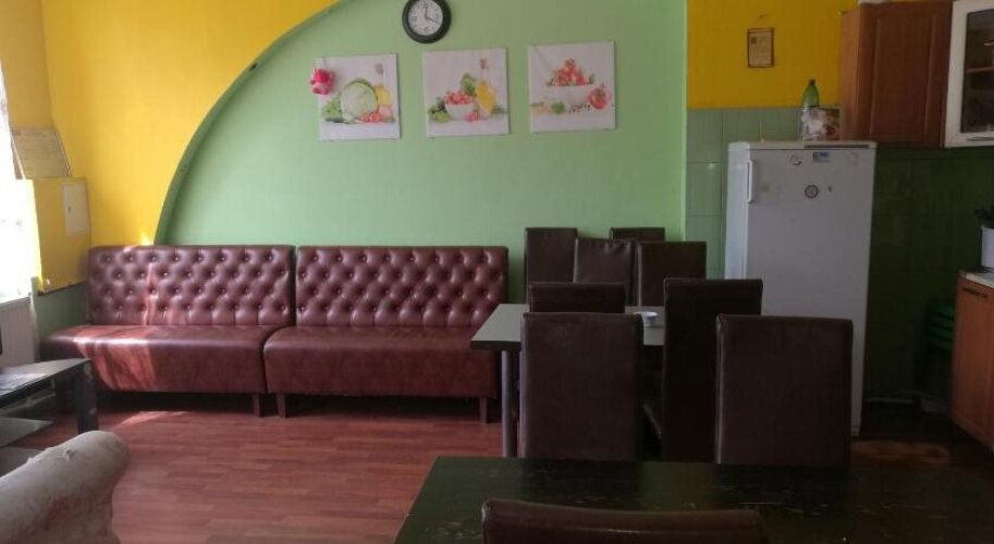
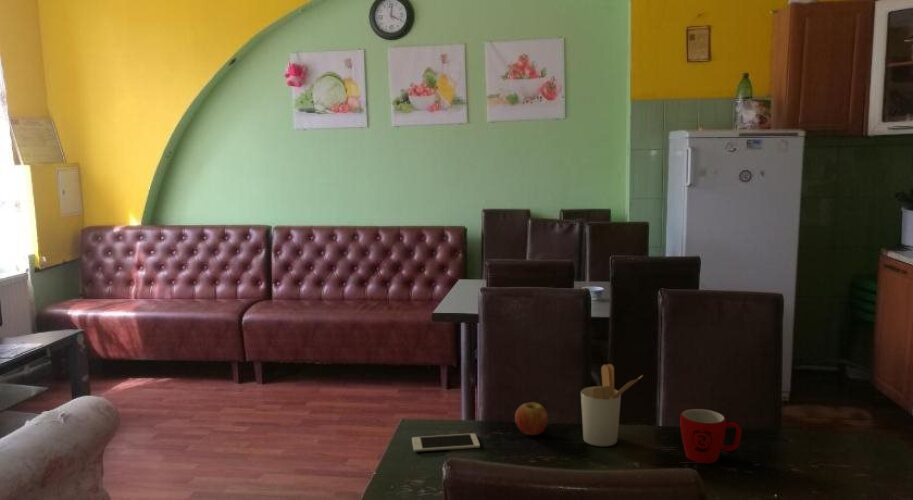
+ fruit [514,402,549,436]
+ cell phone [411,432,481,453]
+ mug [679,408,743,464]
+ utensil holder [580,363,644,447]
